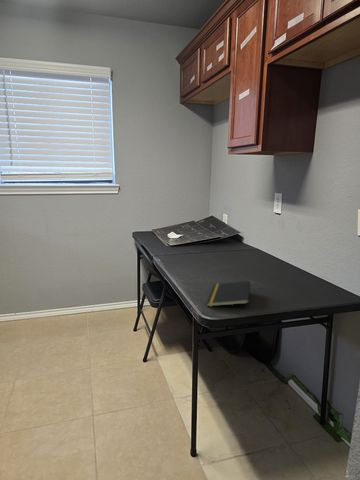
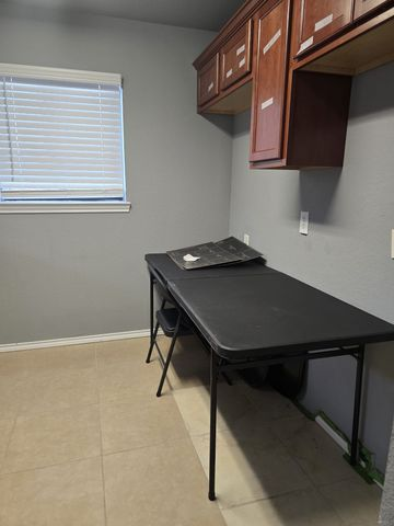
- notepad [206,280,251,307]
